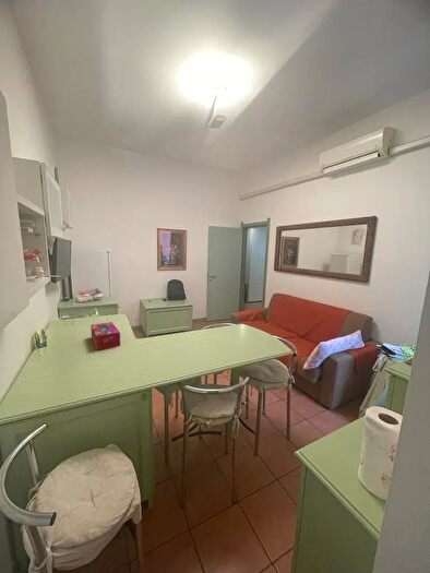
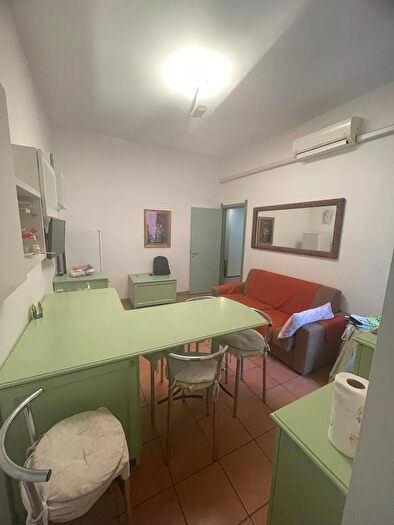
- tissue box [89,321,121,351]
